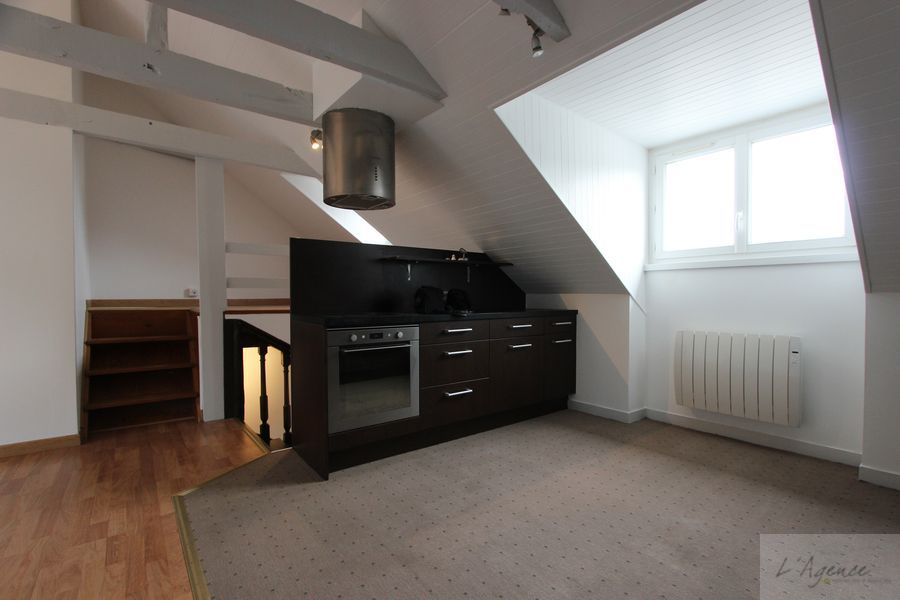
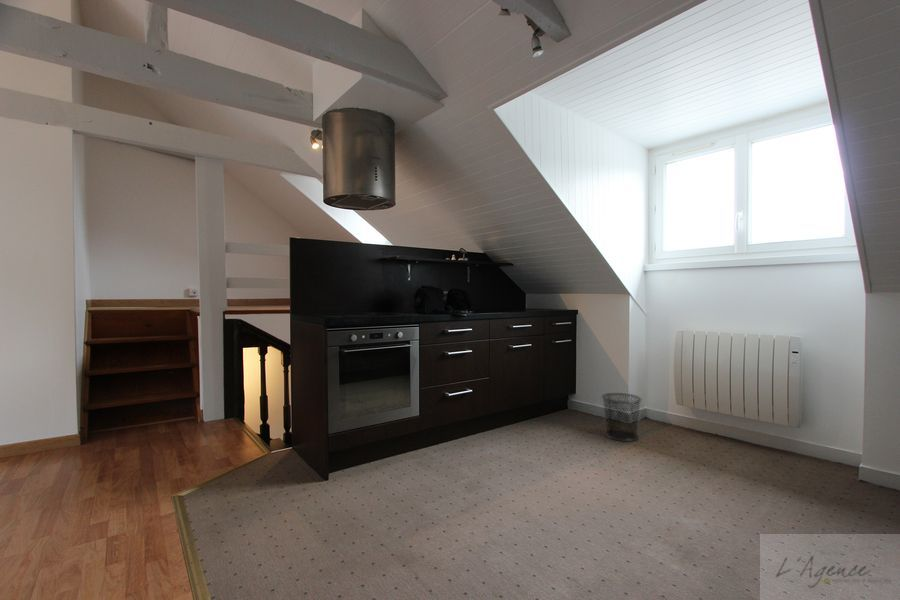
+ waste bin [601,392,642,442]
